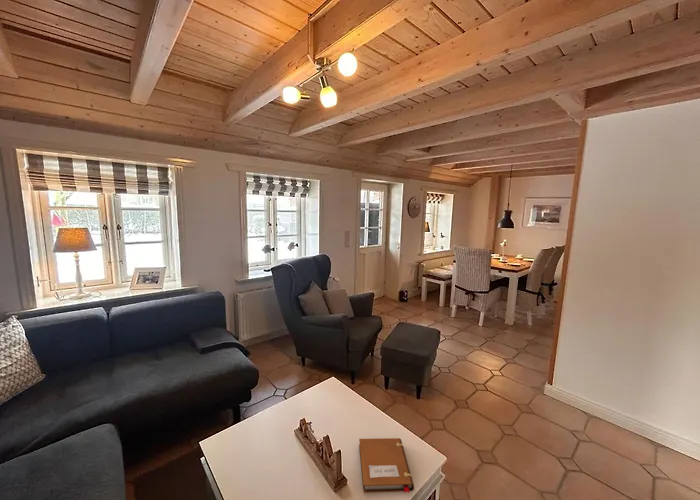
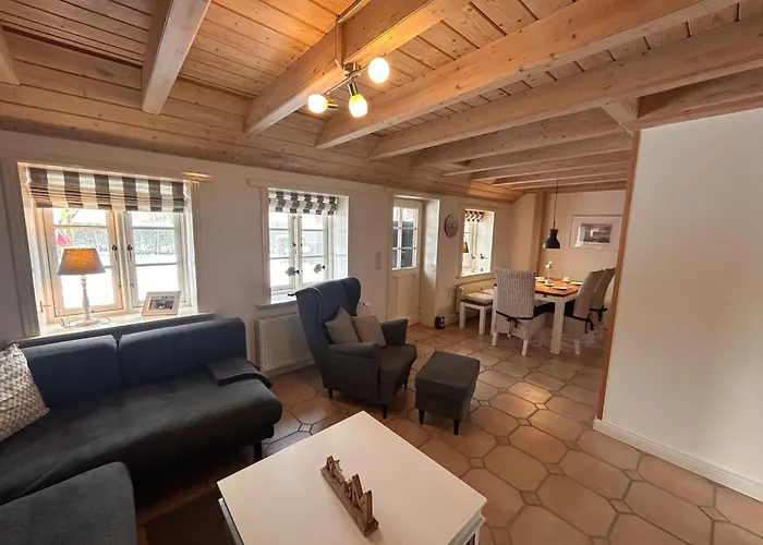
- notebook [358,437,415,494]
